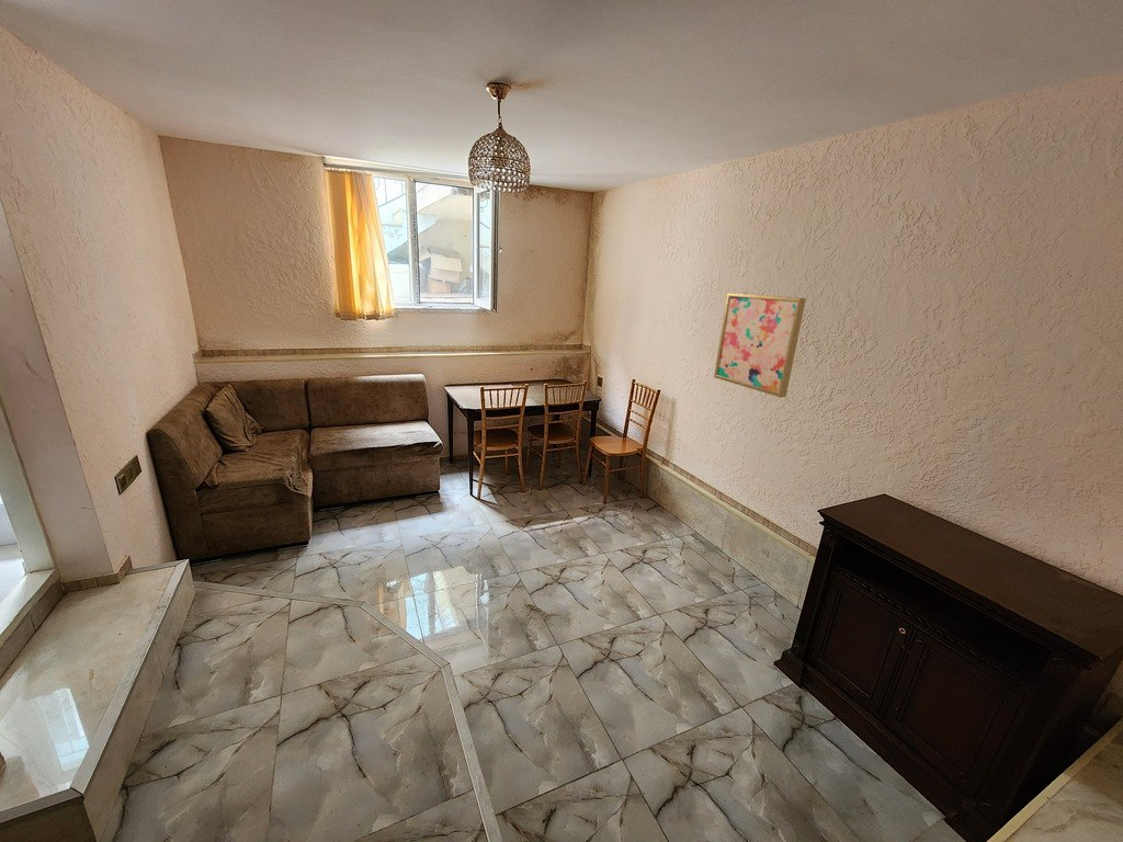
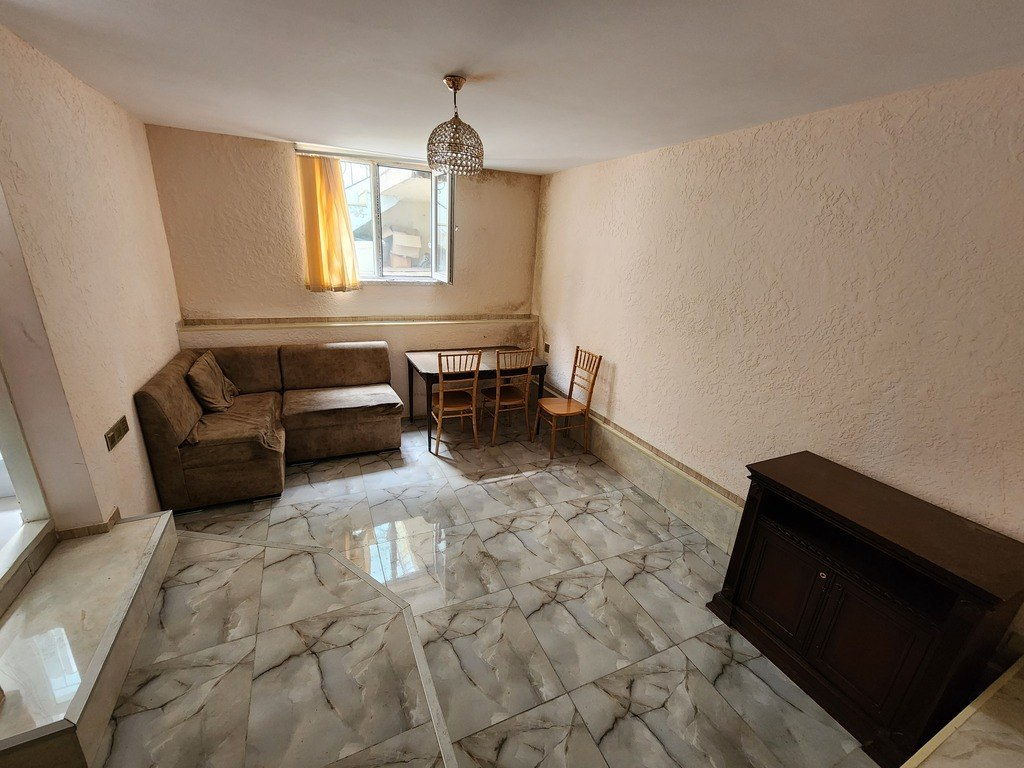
- wall art [713,292,807,398]
